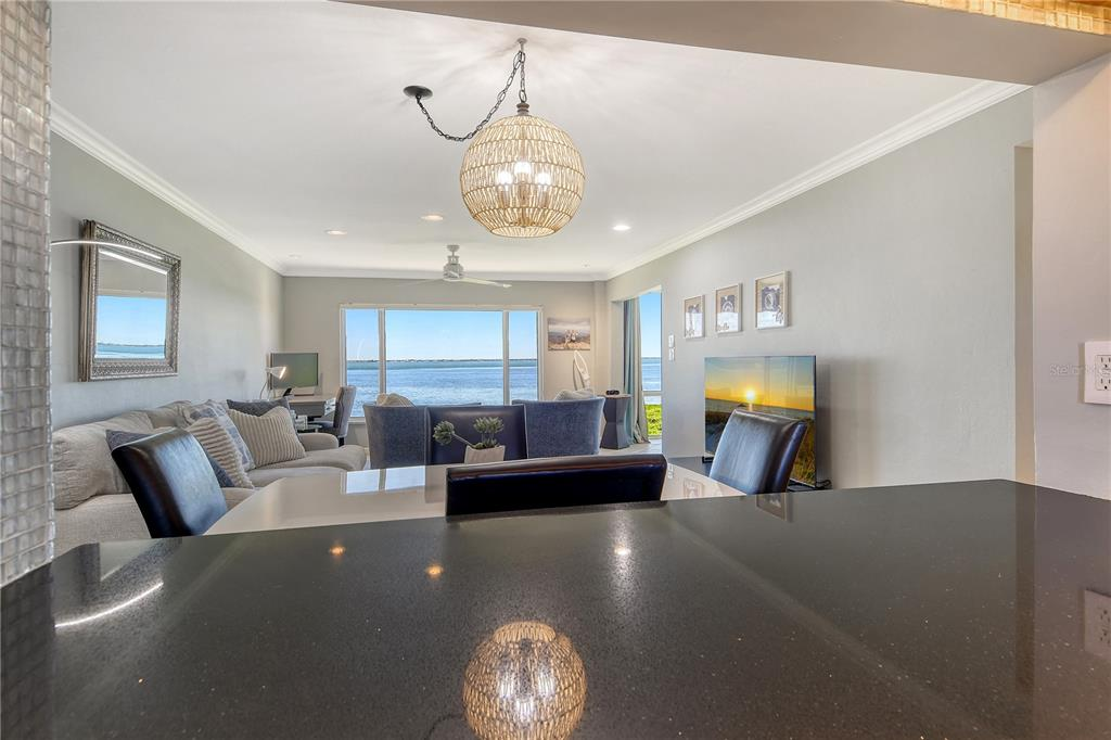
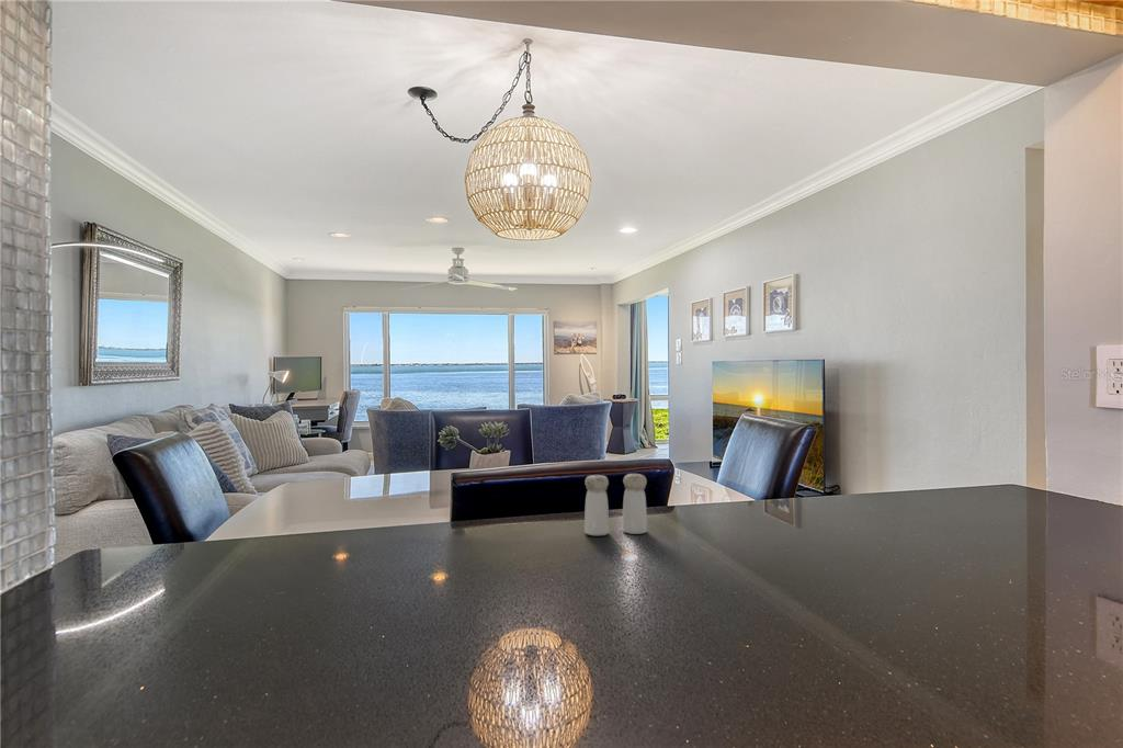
+ salt and pepper shaker [583,473,648,536]
